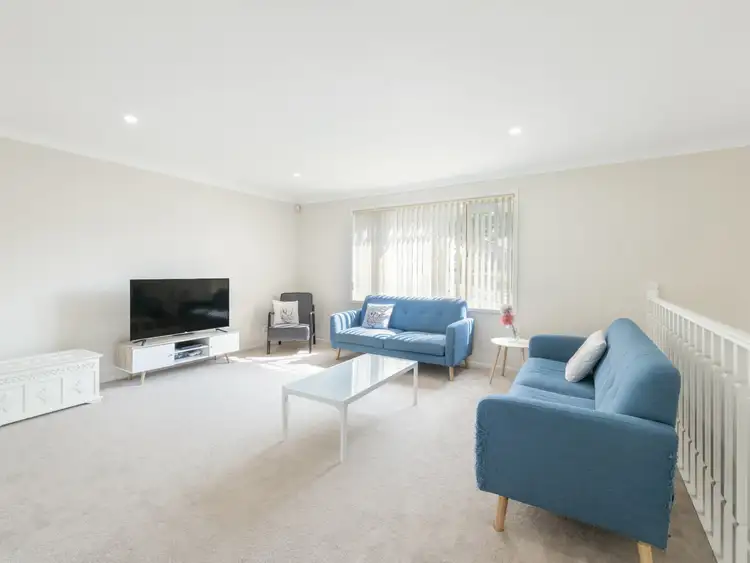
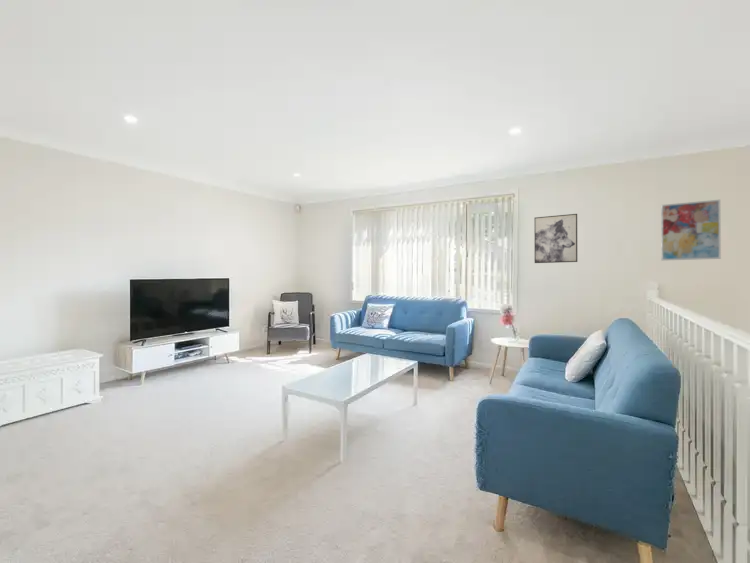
+ wall art [660,199,722,262]
+ wall art [533,213,578,264]
